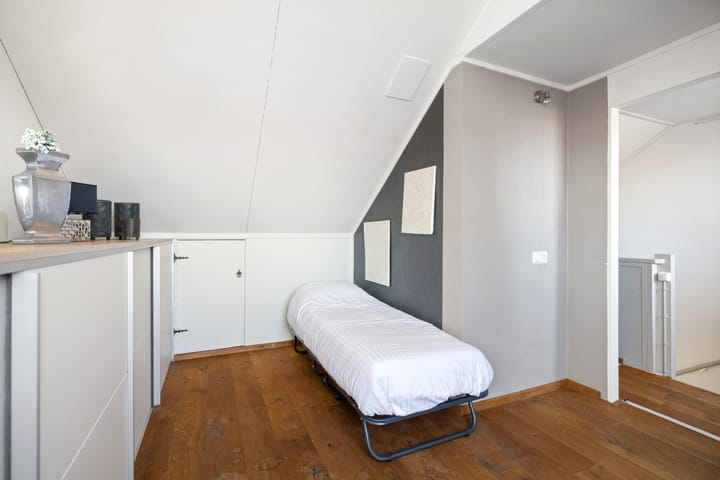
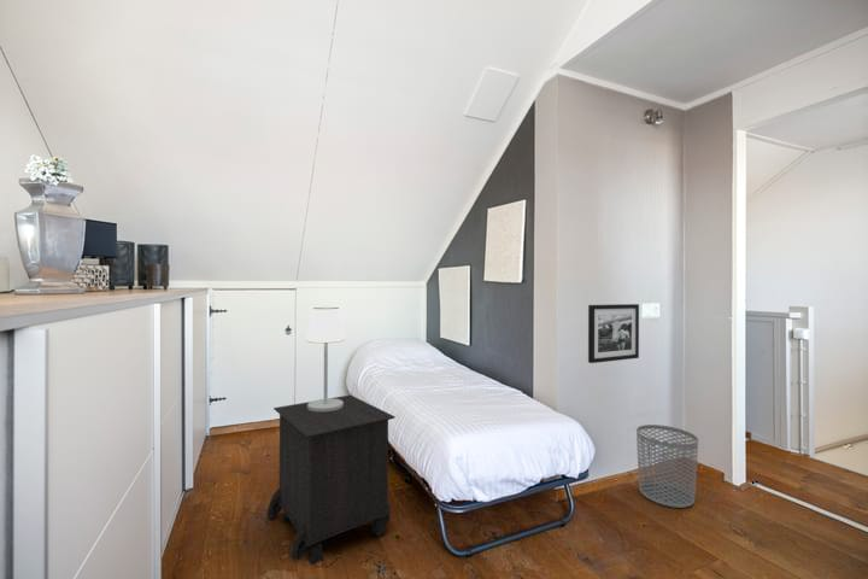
+ nightstand [265,393,397,566]
+ waste bin [635,423,699,509]
+ picture frame [587,303,640,364]
+ table lamp [306,306,346,411]
